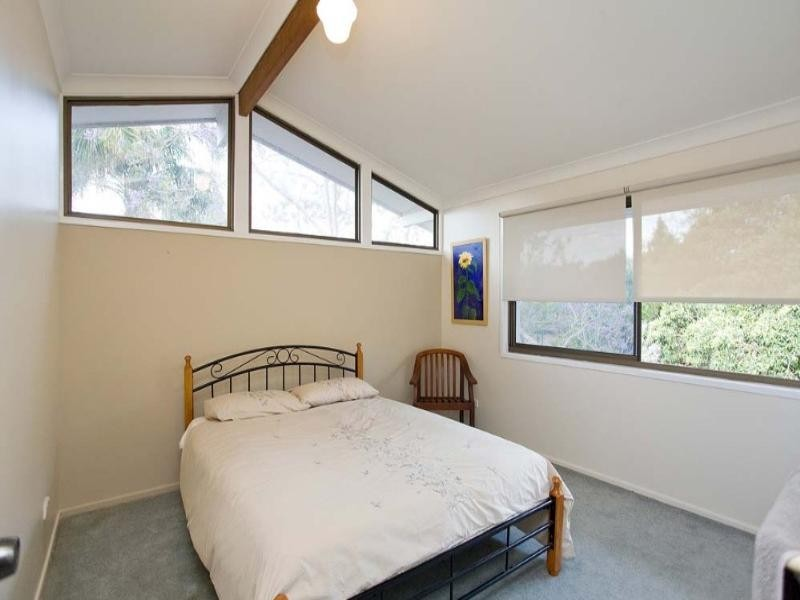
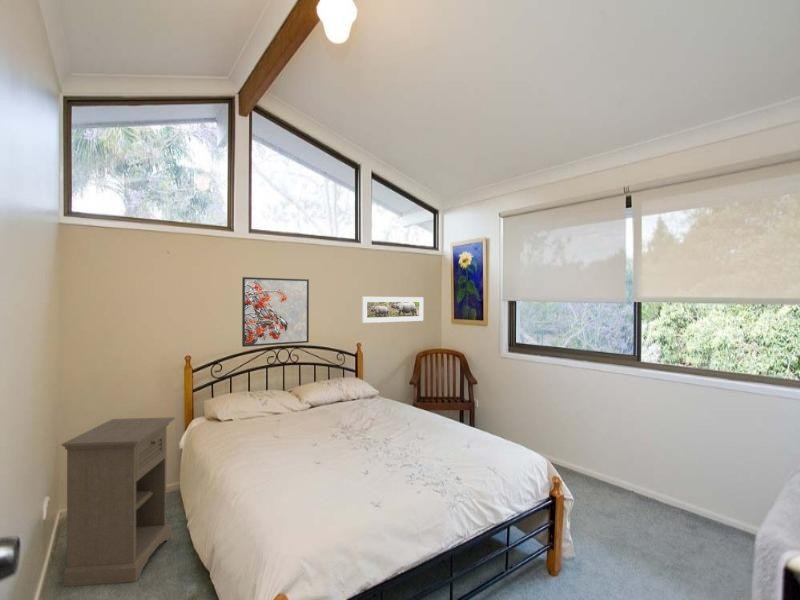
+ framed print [361,296,424,324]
+ nightstand [61,416,176,588]
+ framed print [241,276,310,348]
